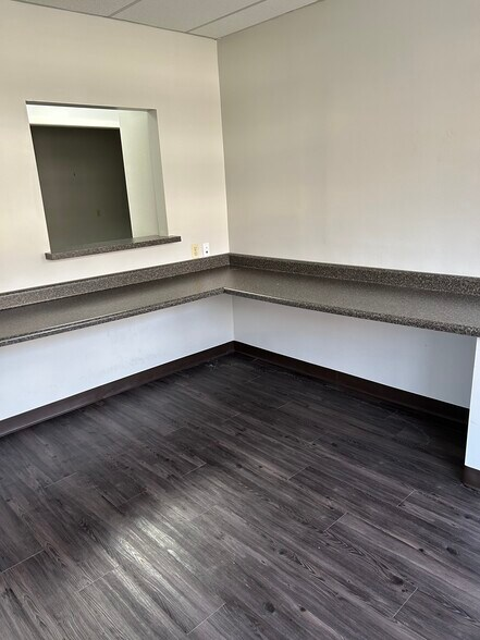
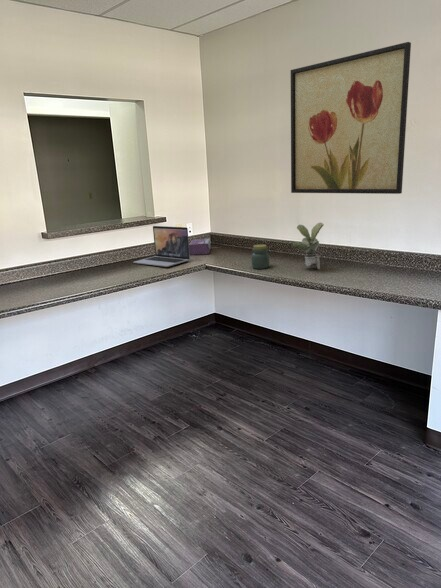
+ potted plant [291,222,325,270]
+ laptop [132,225,191,268]
+ jar [250,244,270,270]
+ tissue box [189,237,212,256]
+ wall art [290,41,412,195]
